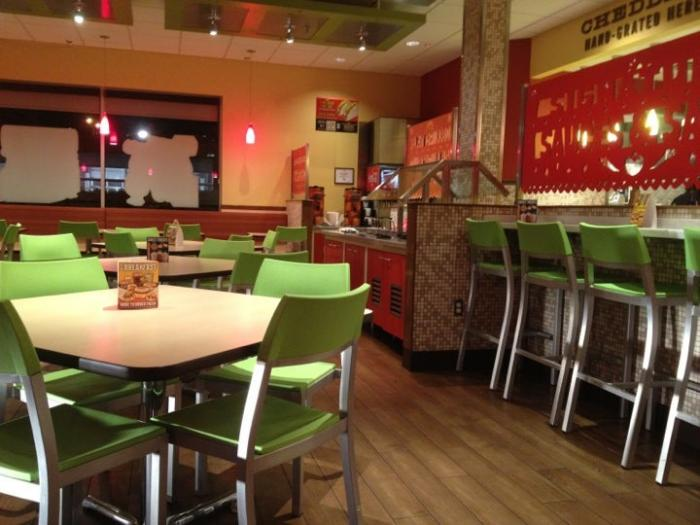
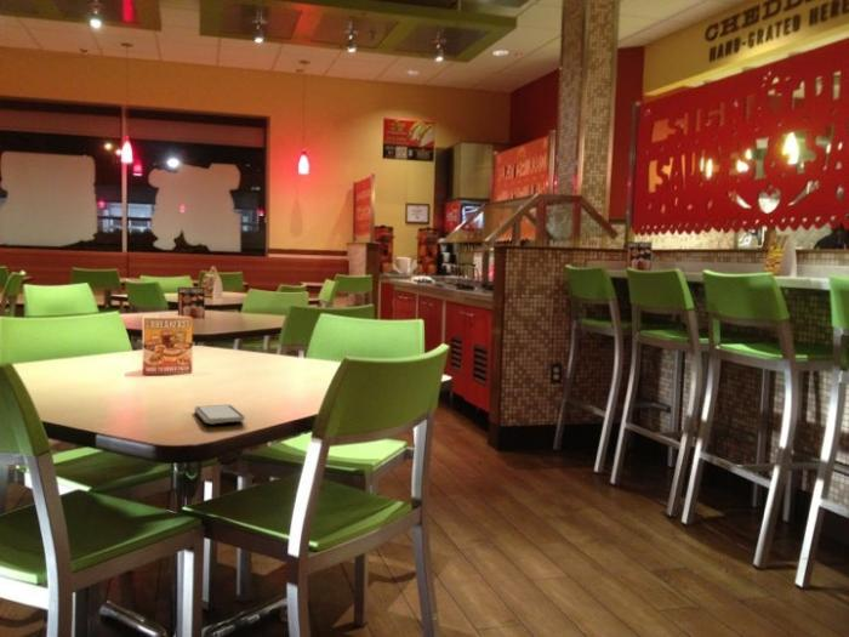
+ smartphone [193,404,246,426]
